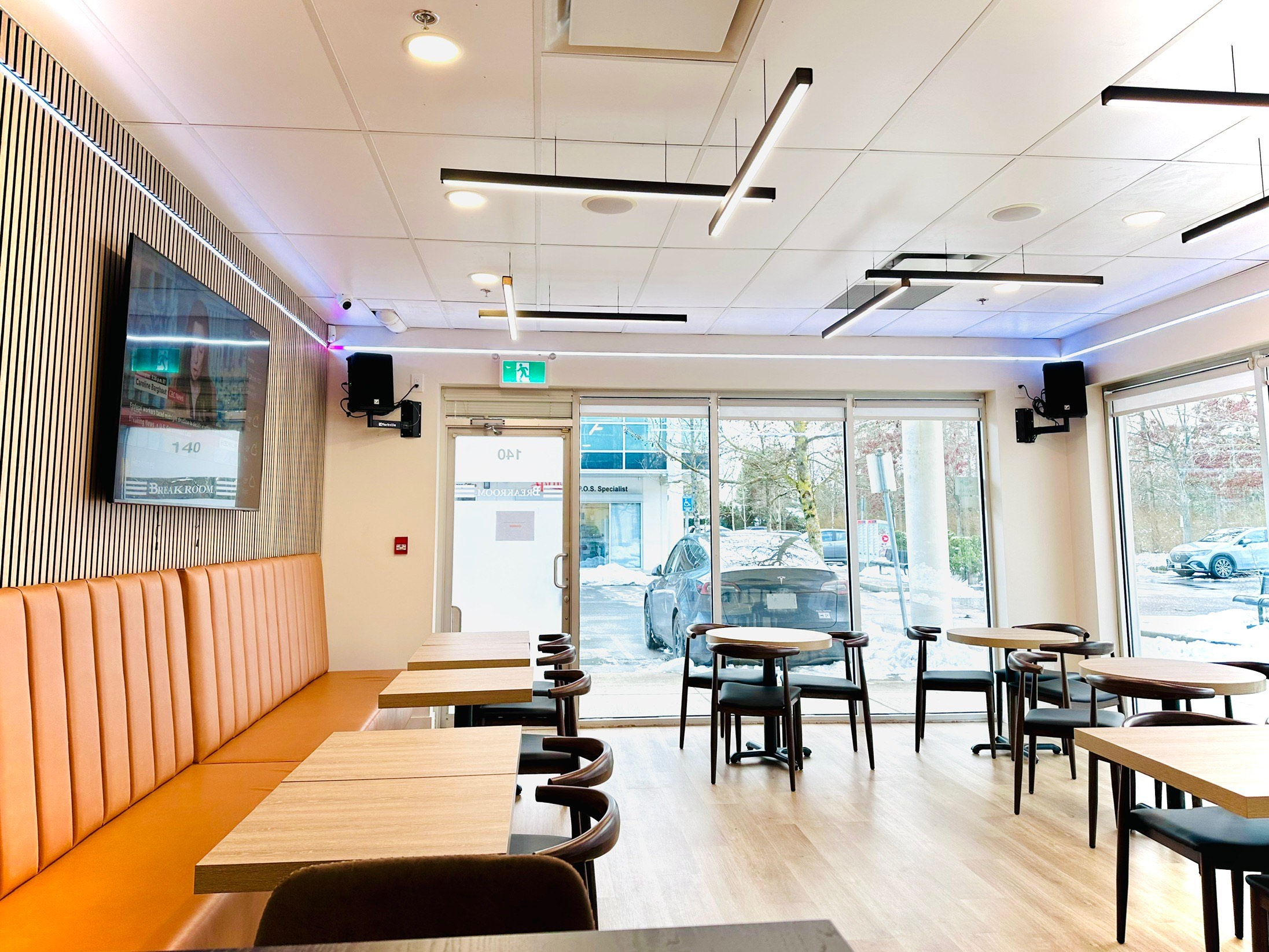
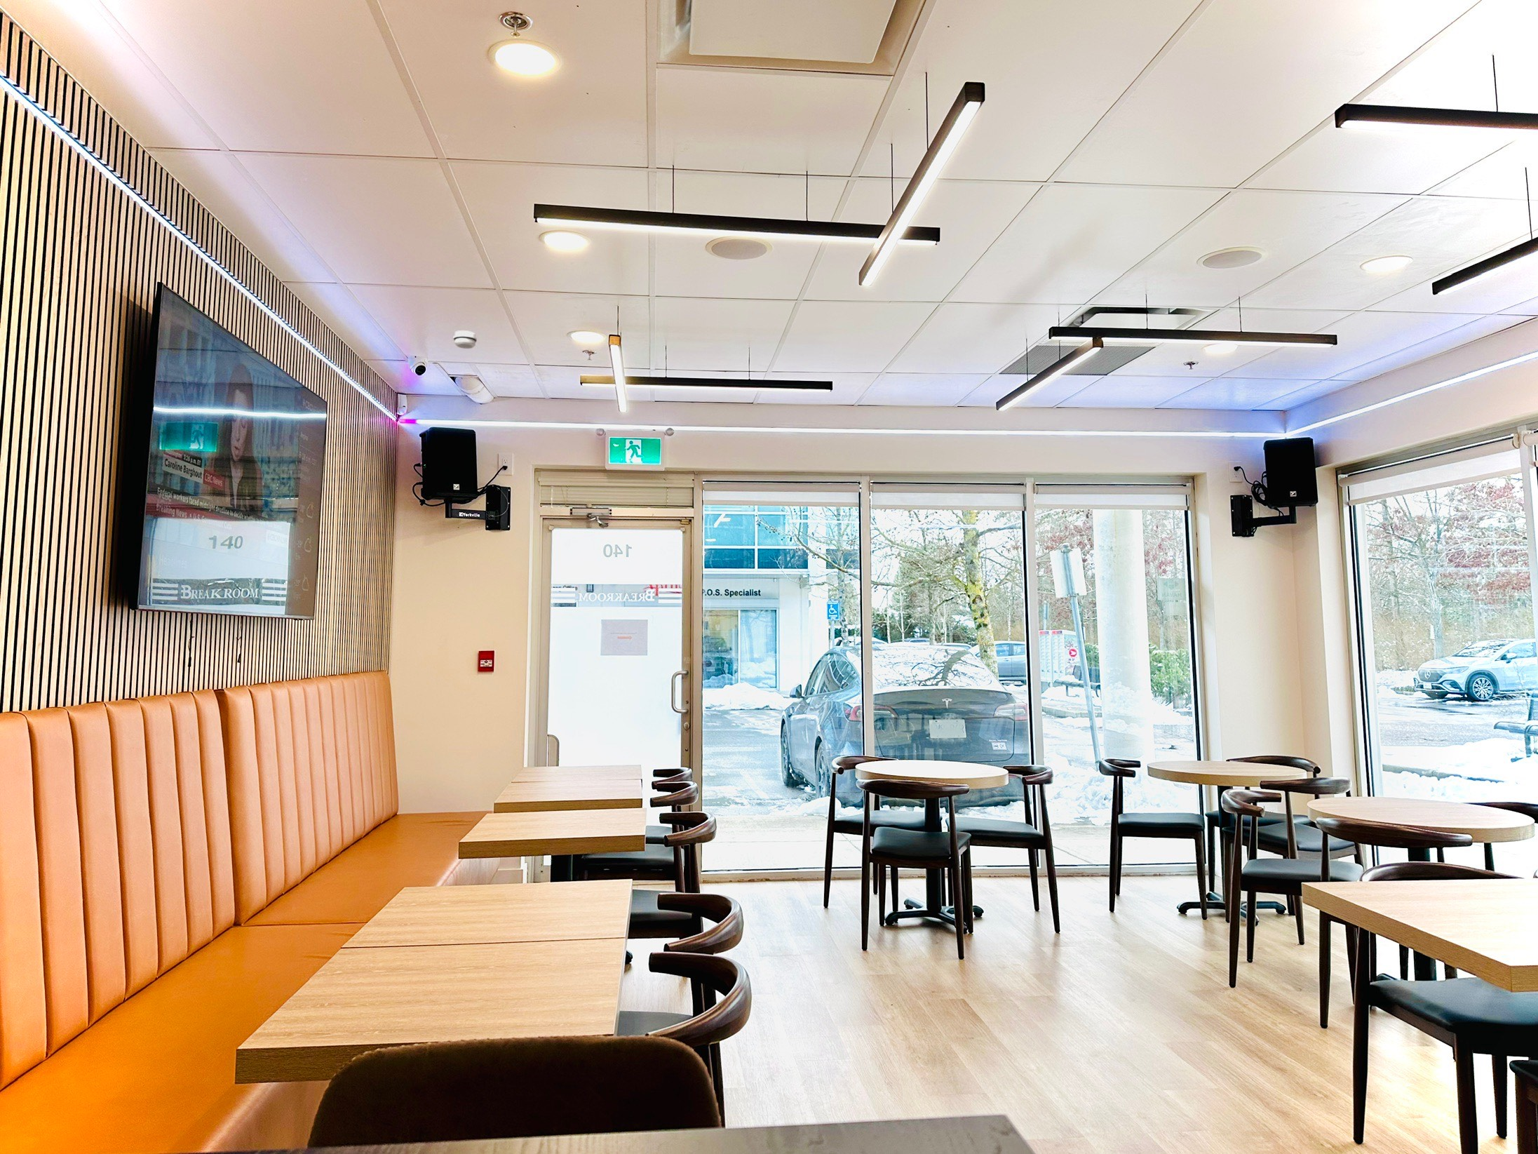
+ smoke detector [453,330,478,349]
